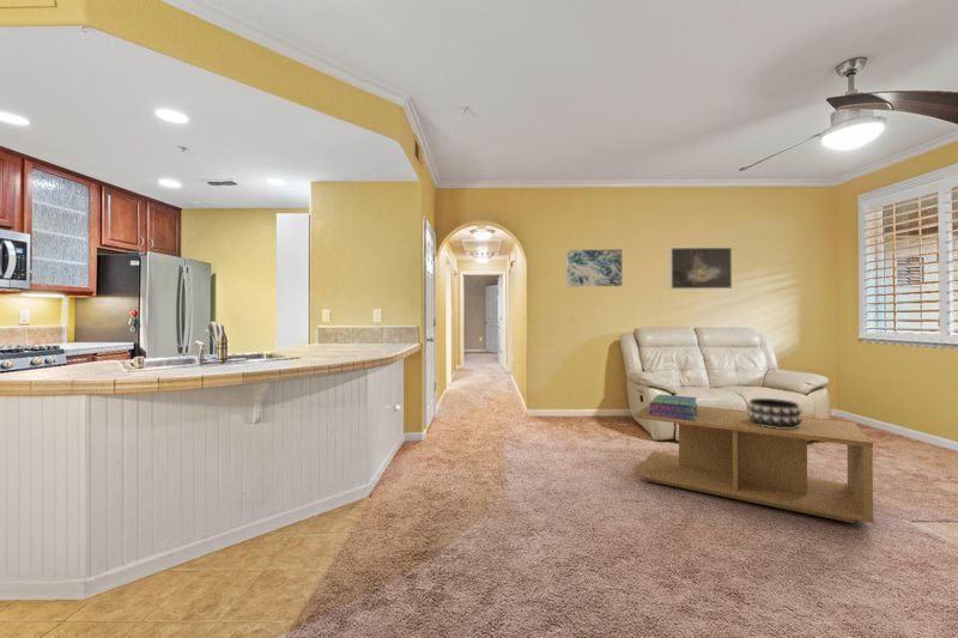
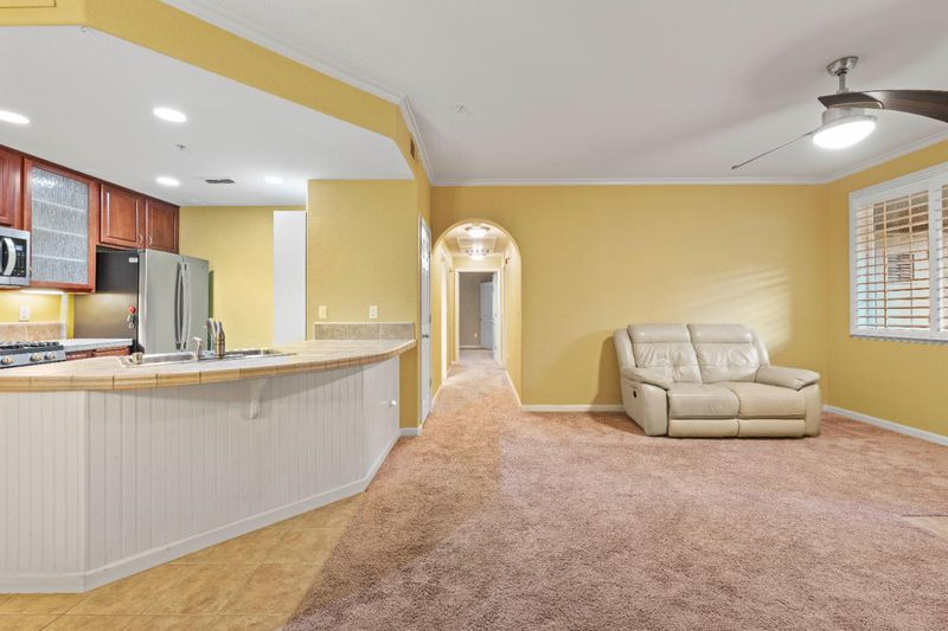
- stack of books [649,394,699,420]
- coffee table [633,402,875,524]
- wall art [565,249,623,287]
- decorative bowl [745,397,804,429]
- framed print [669,247,733,290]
